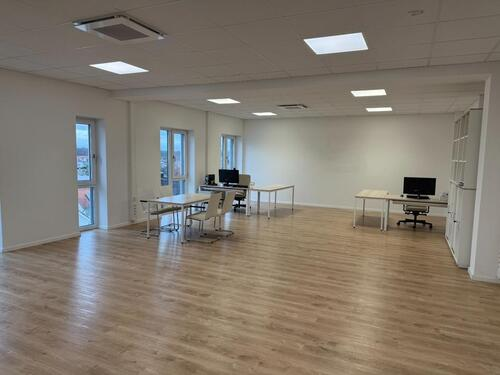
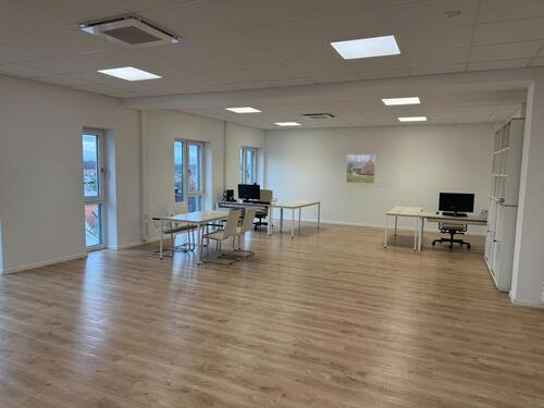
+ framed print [345,153,376,185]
